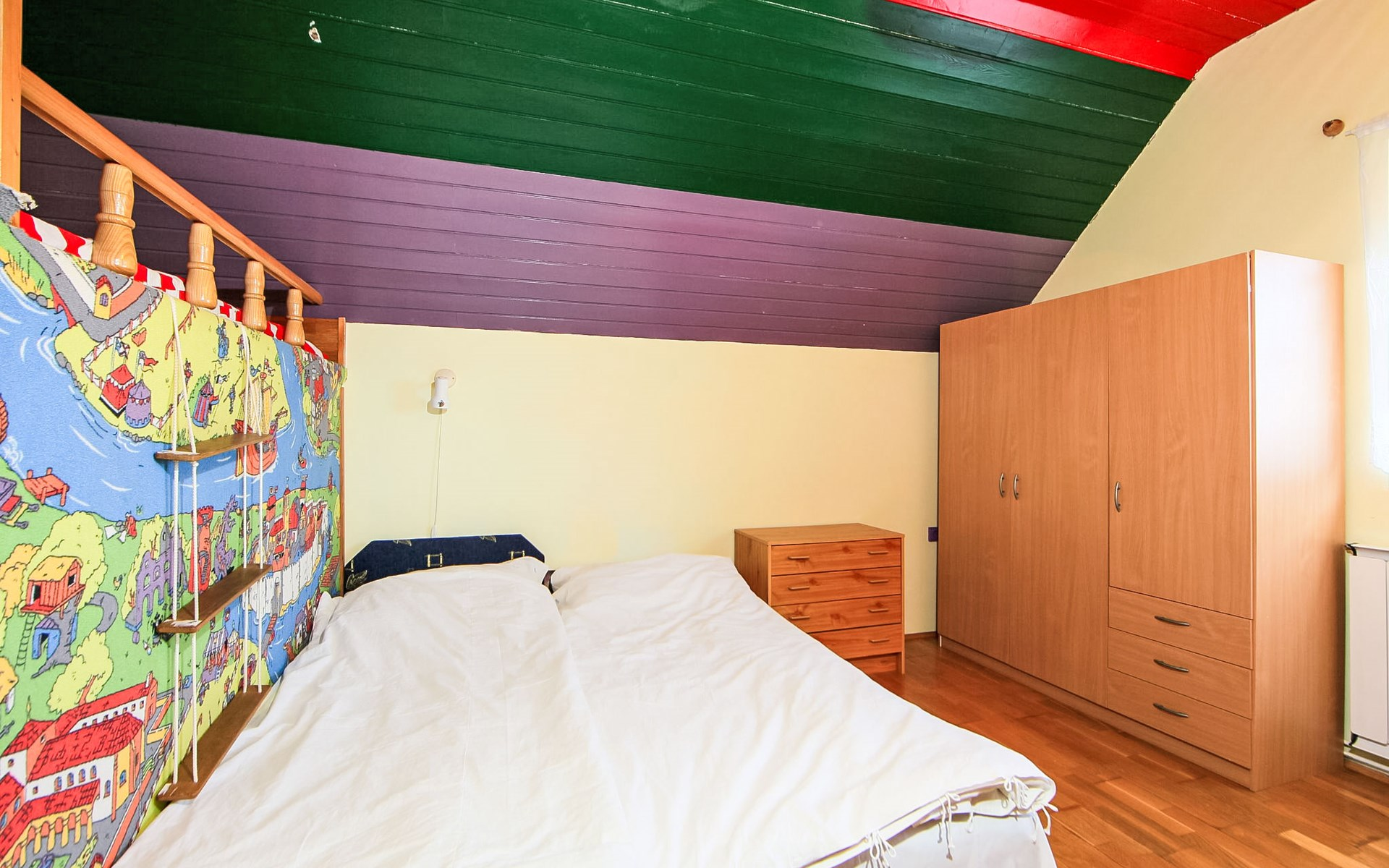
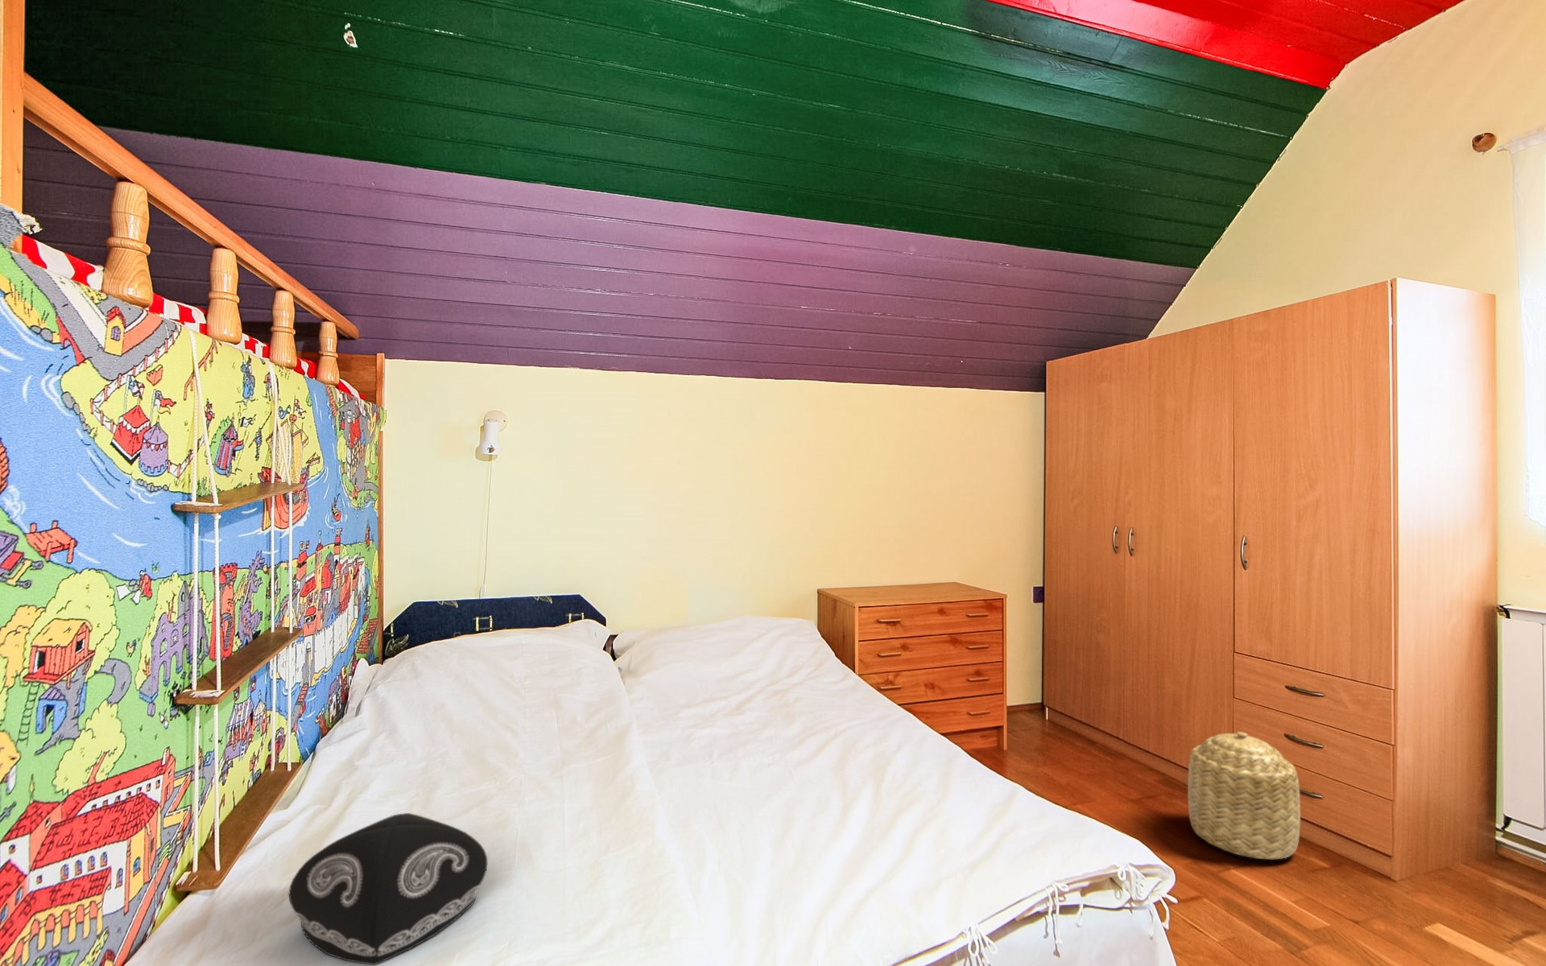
+ basket [1186,731,1301,860]
+ cushion [287,812,489,965]
